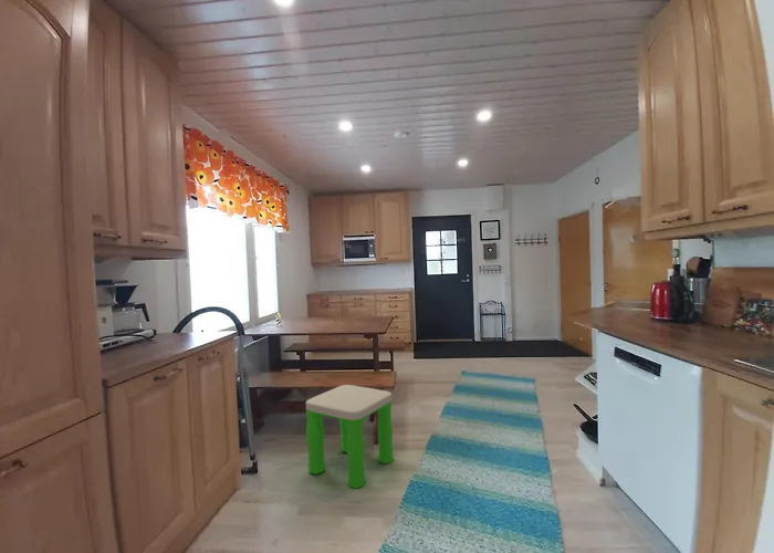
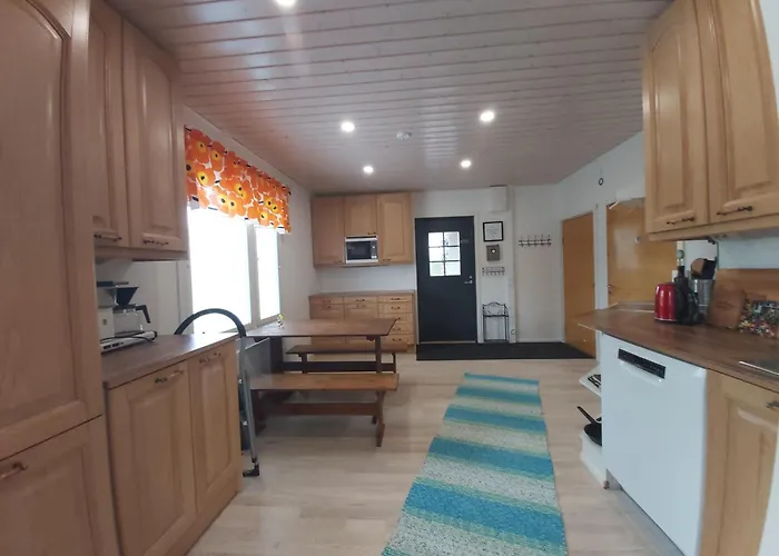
- stool [305,384,395,489]
